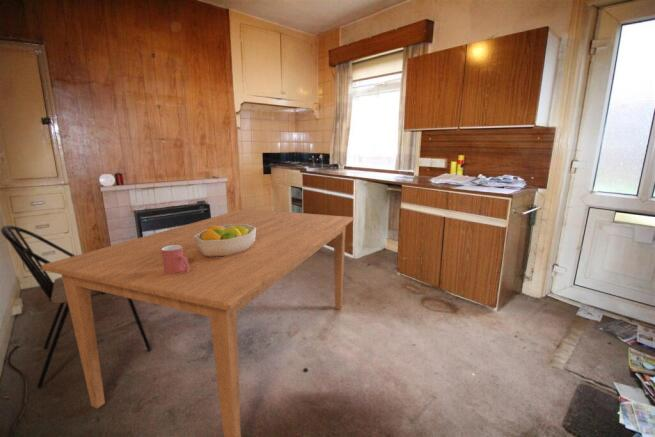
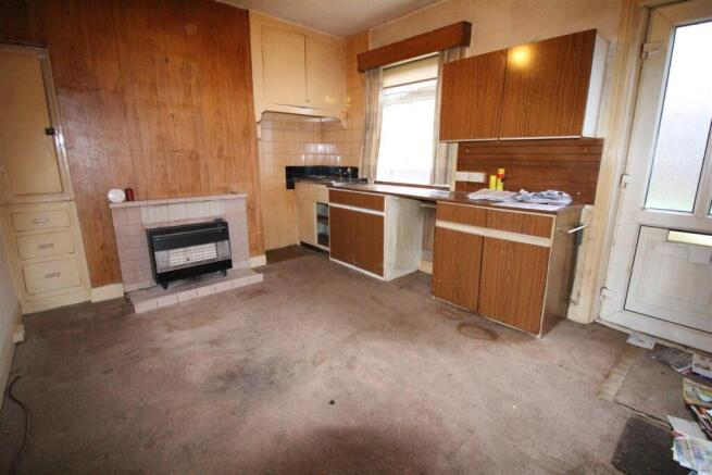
- mug [161,245,189,274]
- dining table [41,208,355,437]
- fruit bowl [194,224,256,257]
- dining chair [0,224,153,389]
